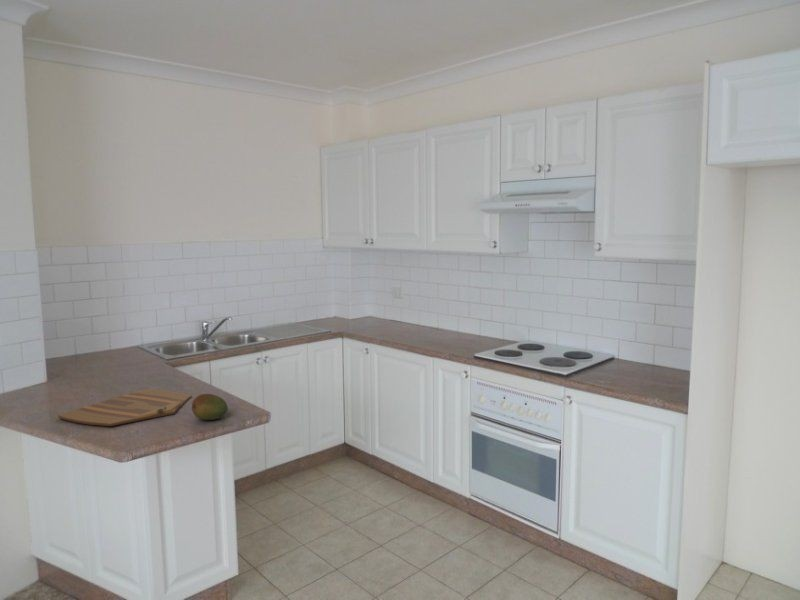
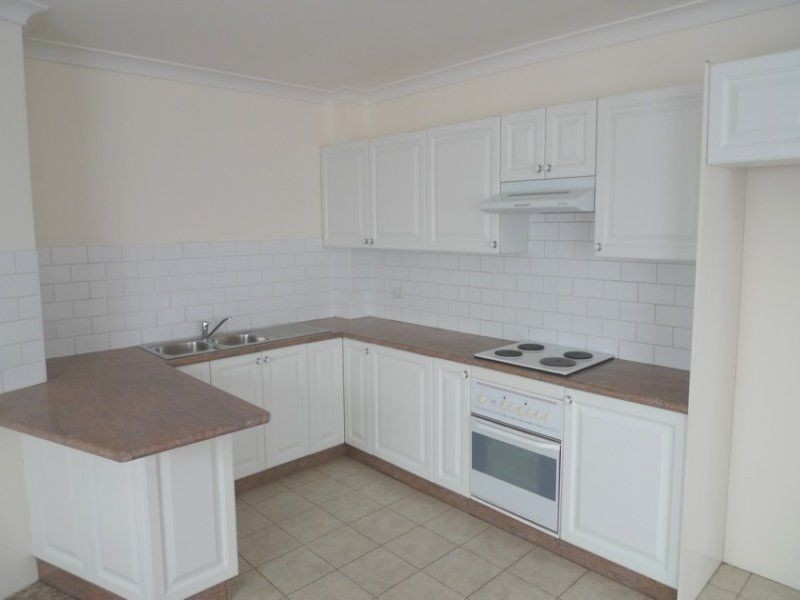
- cutting board [57,388,193,427]
- fruit [191,393,229,421]
